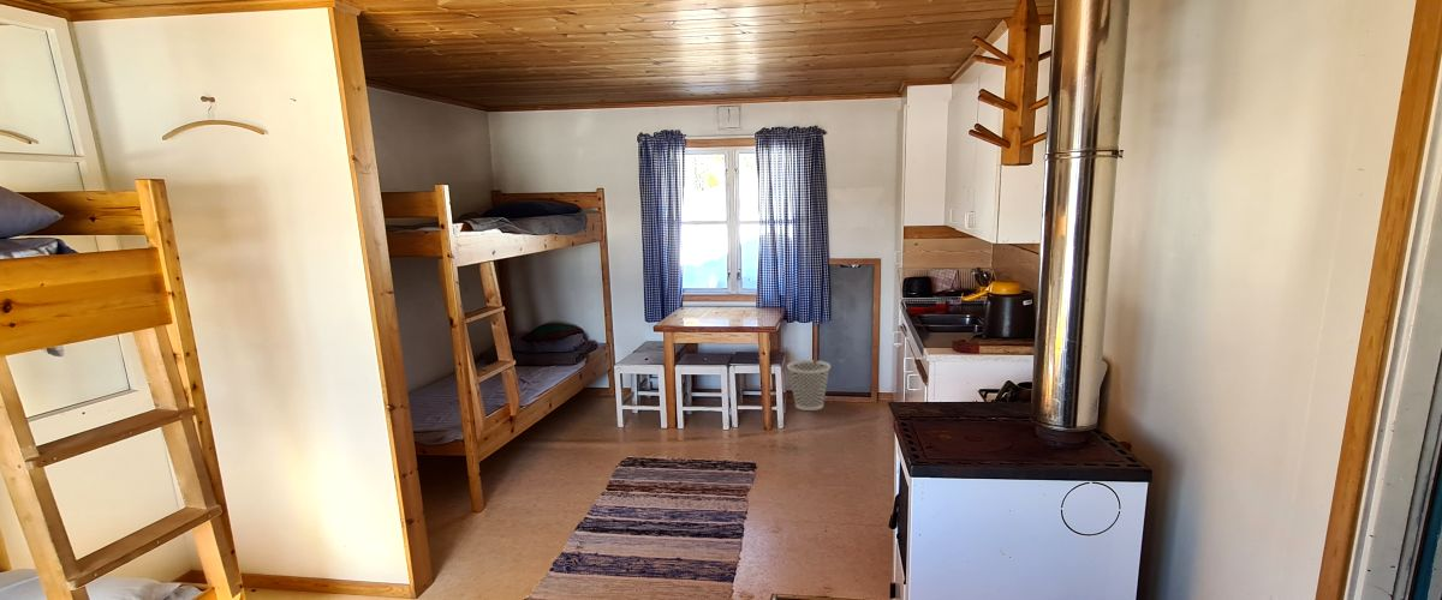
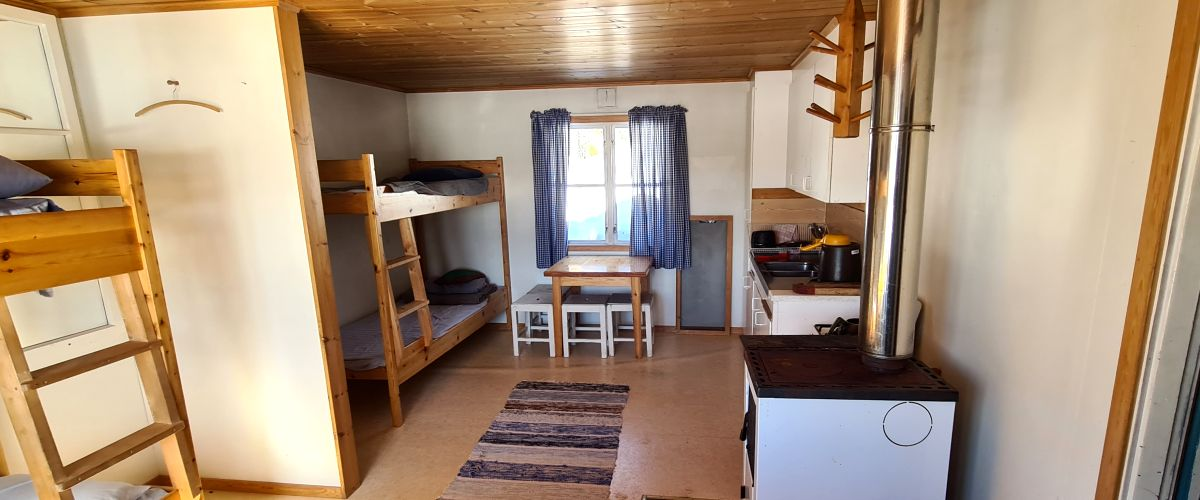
- wastebasket [786,359,832,412]
